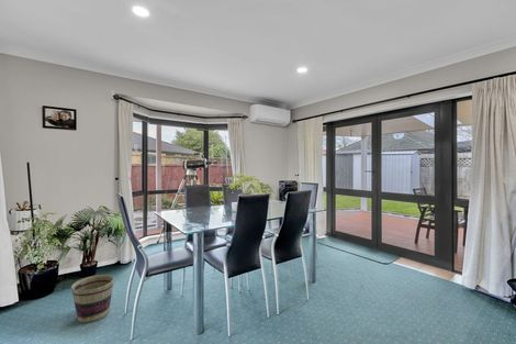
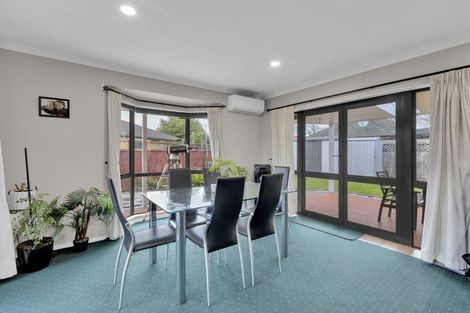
- basket [70,274,115,324]
